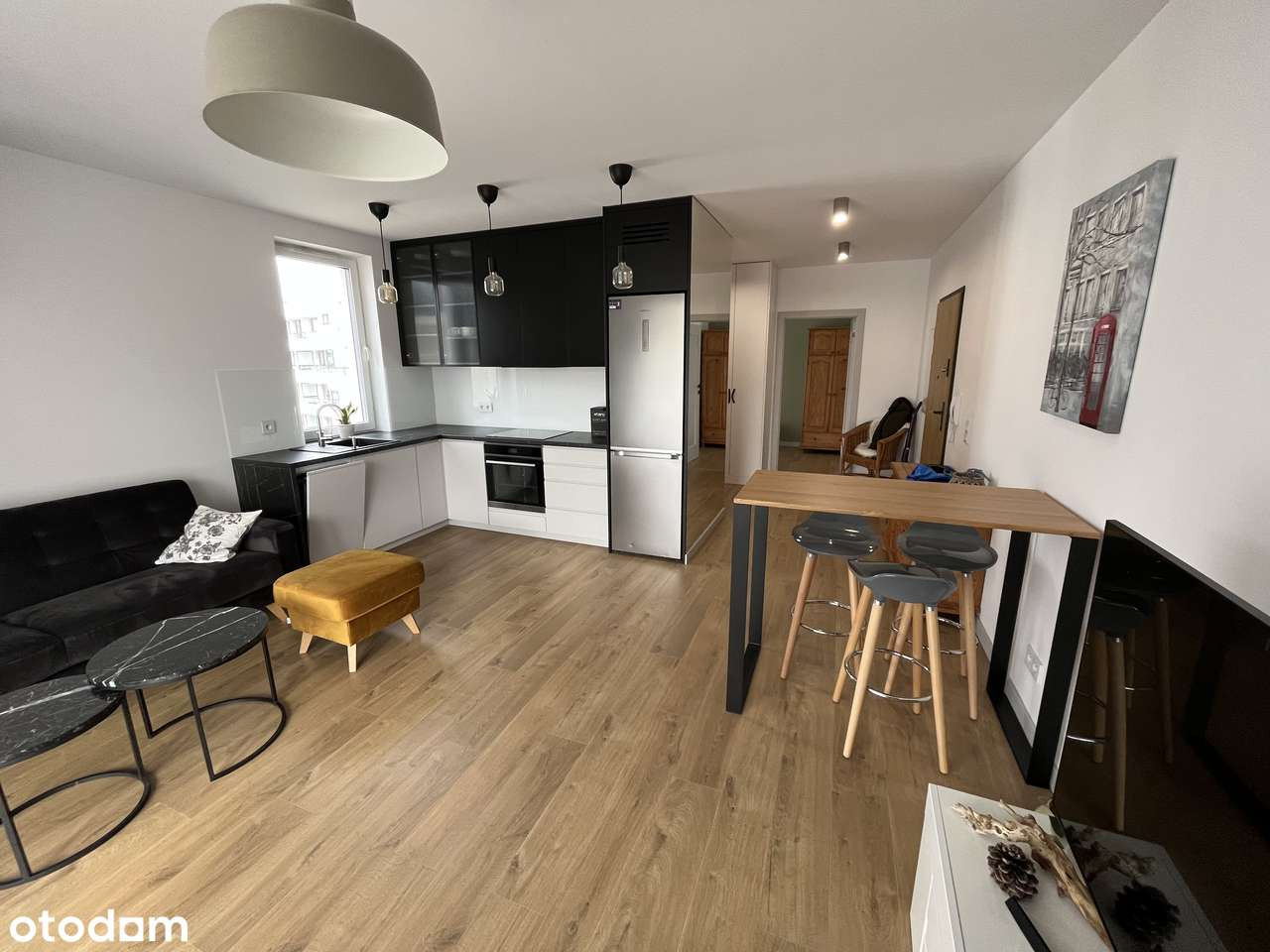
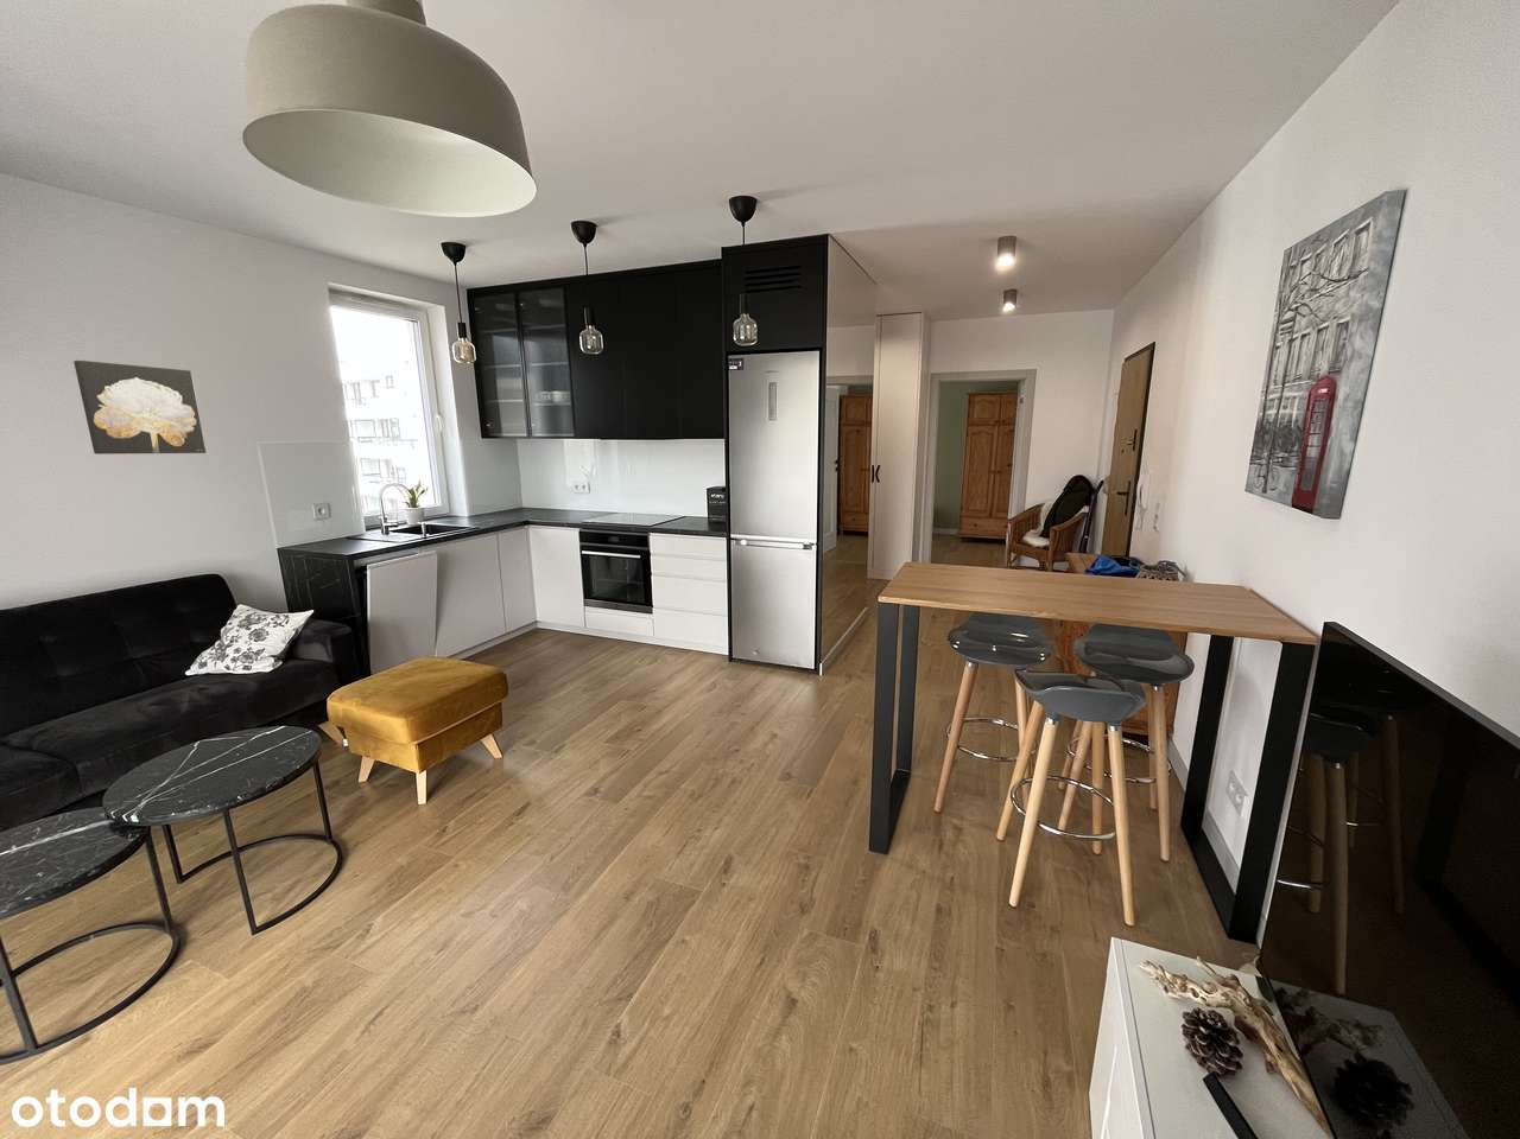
+ wall art [73,359,208,456]
